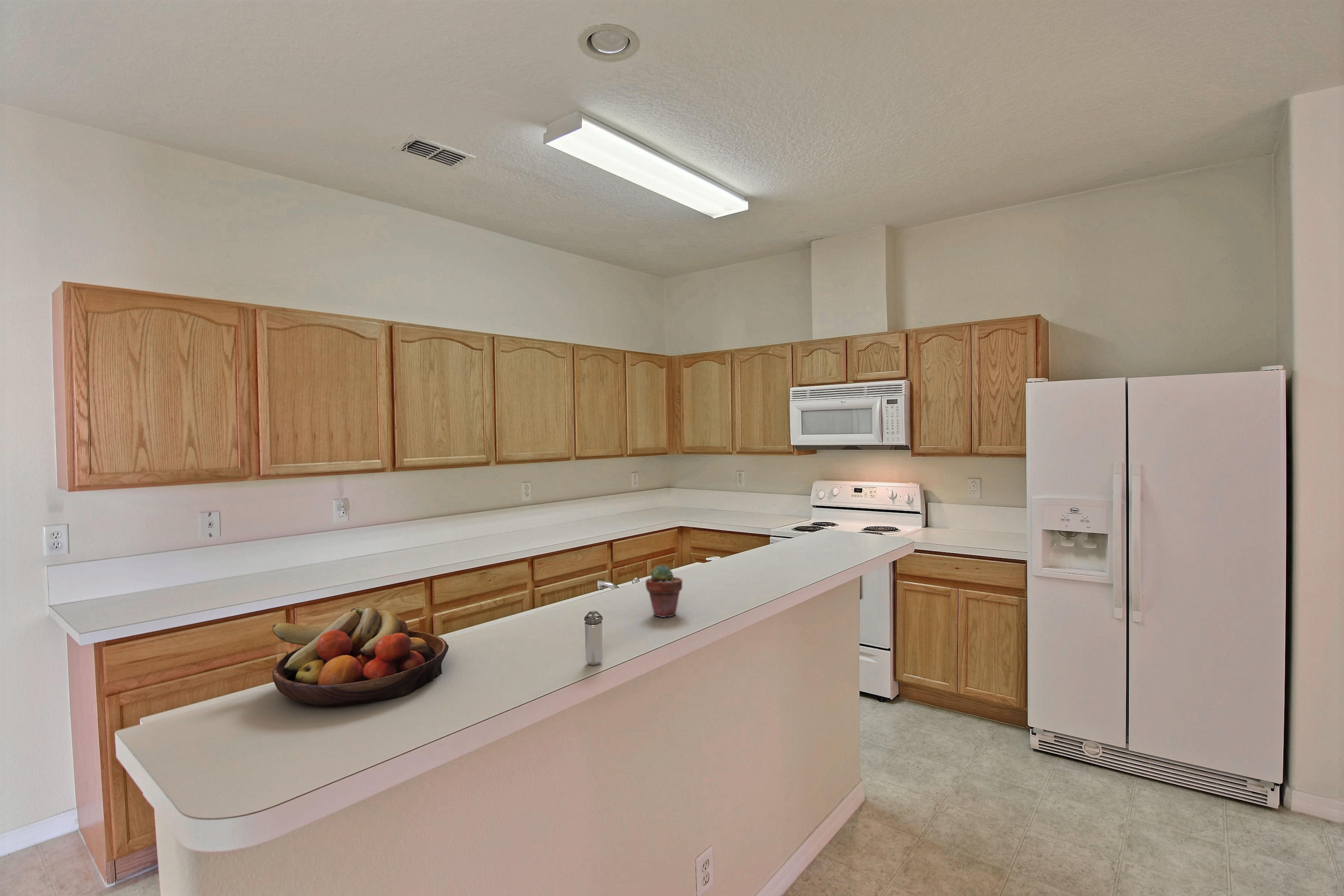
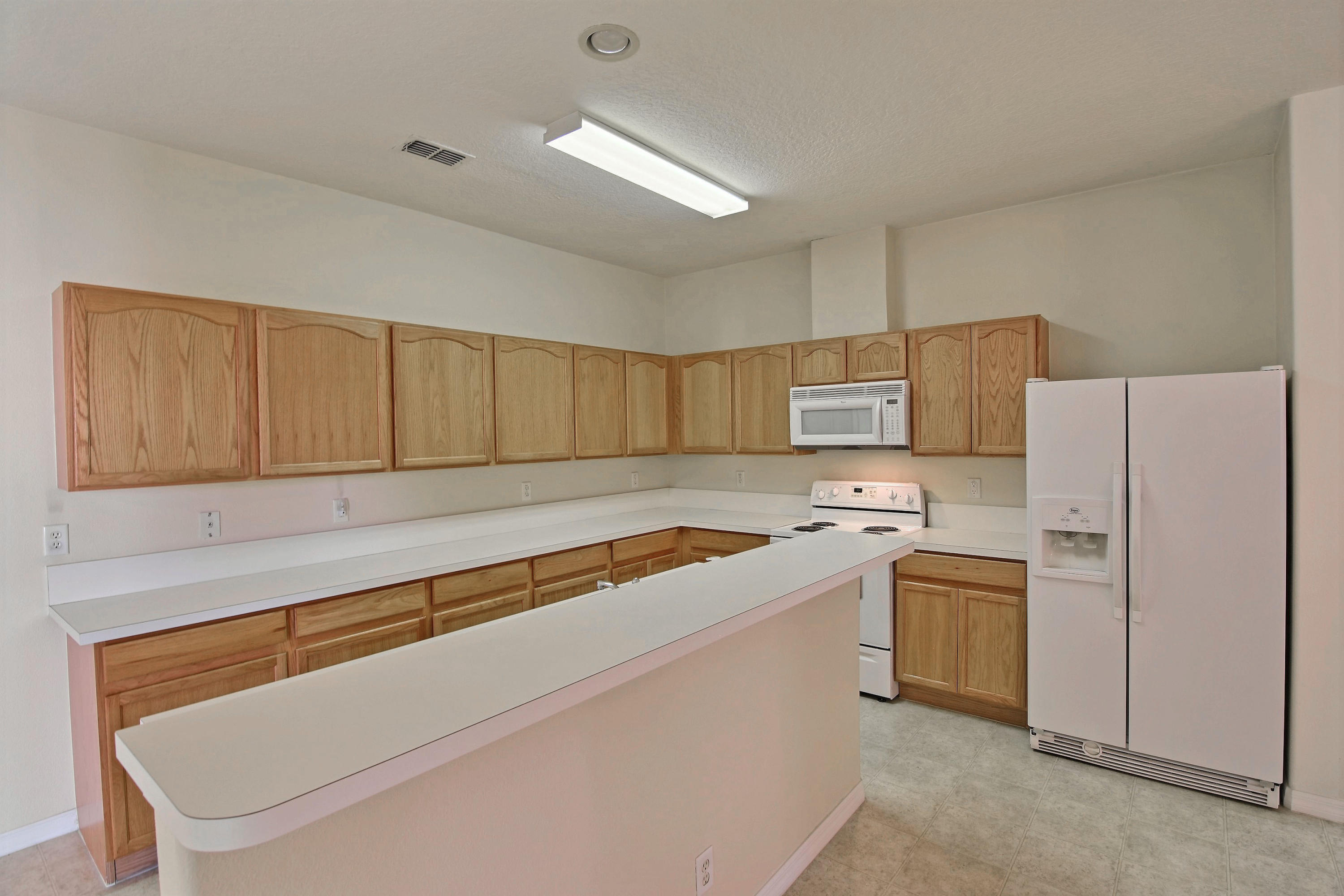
- fruit bowl [272,607,449,707]
- potted succulent [645,564,683,618]
- shaker [584,611,603,665]
